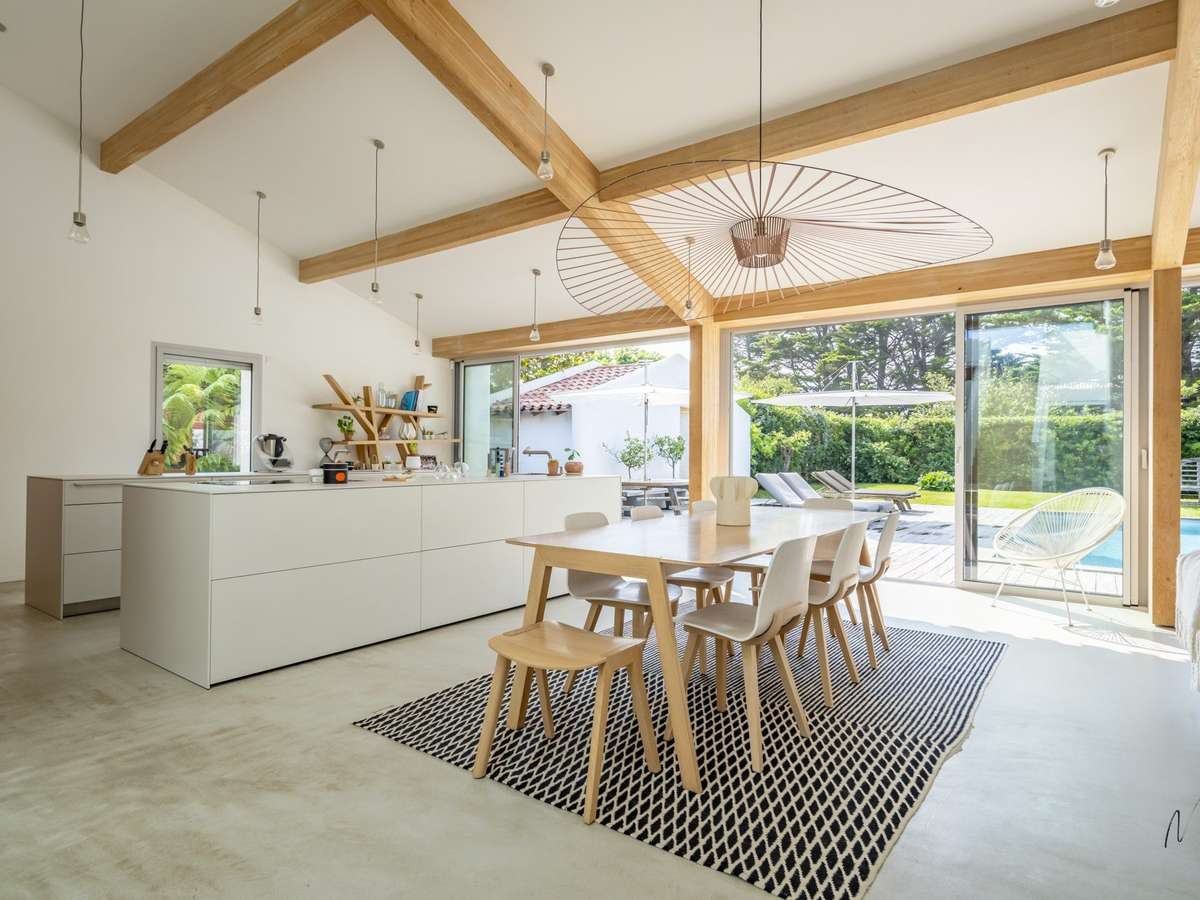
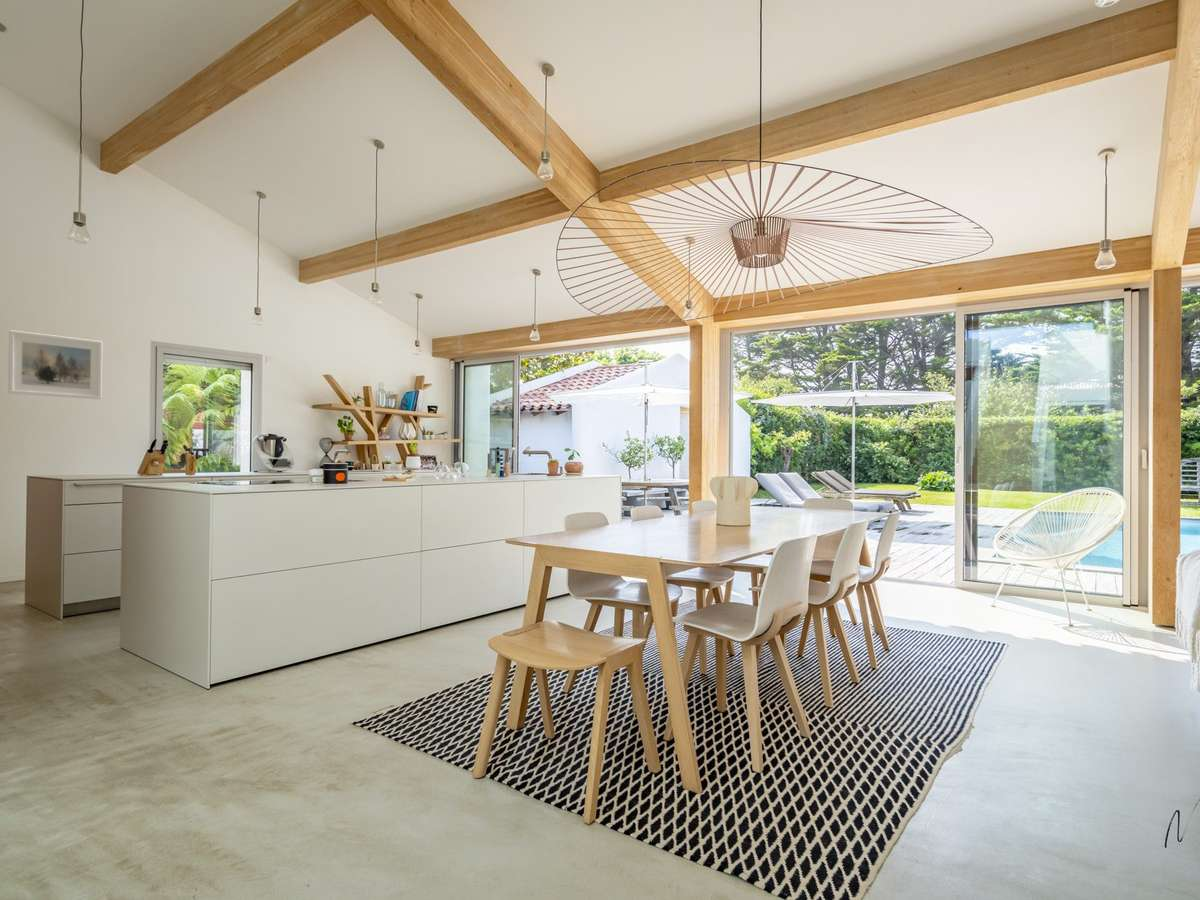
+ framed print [7,329,103,400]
